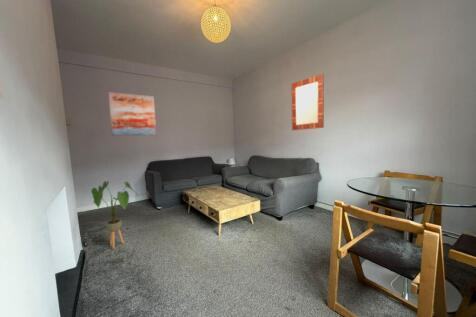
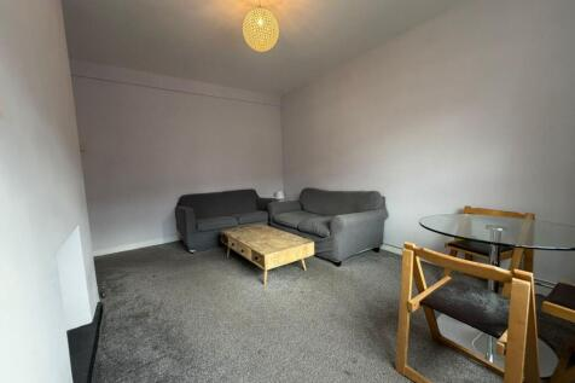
- wall art [108,91,157,136]
- home mirror [290,73,325,131]
- house plant [90,180,139,250]
